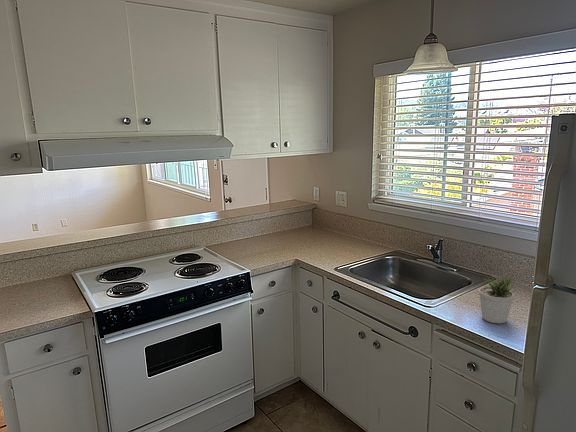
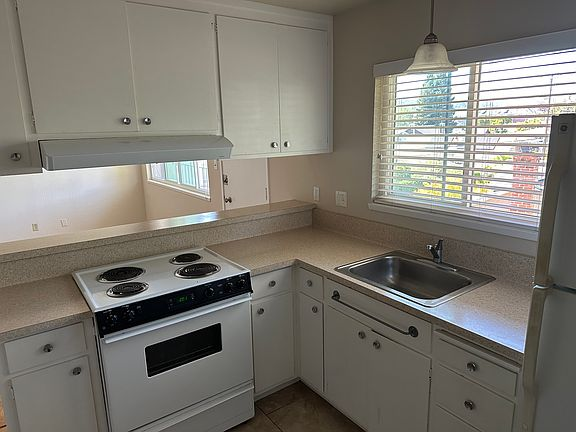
- potted plant [478,272,517,324]
